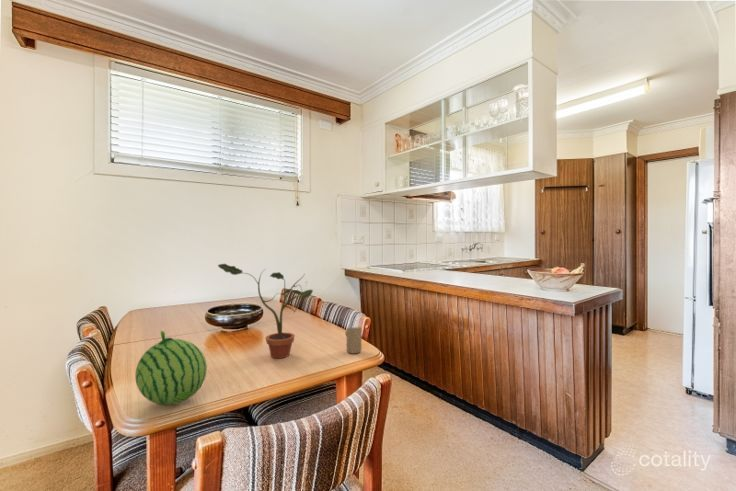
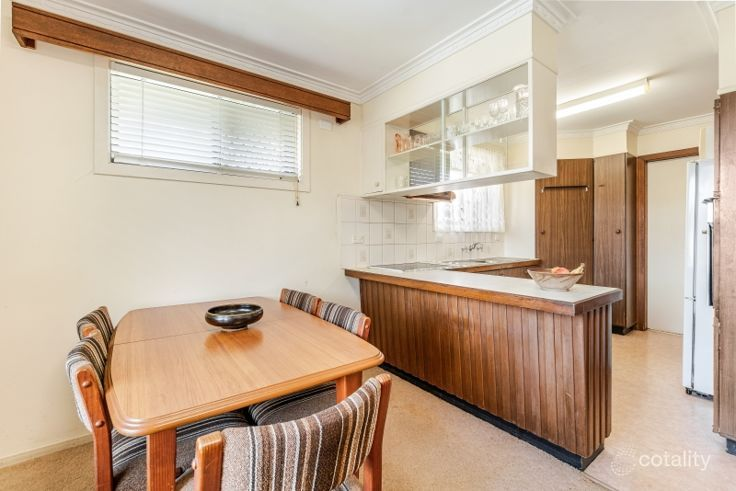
- potted plant [217,263,314,359]
- candle [344,325,363,354]
- fruit [134,330,208,406]
